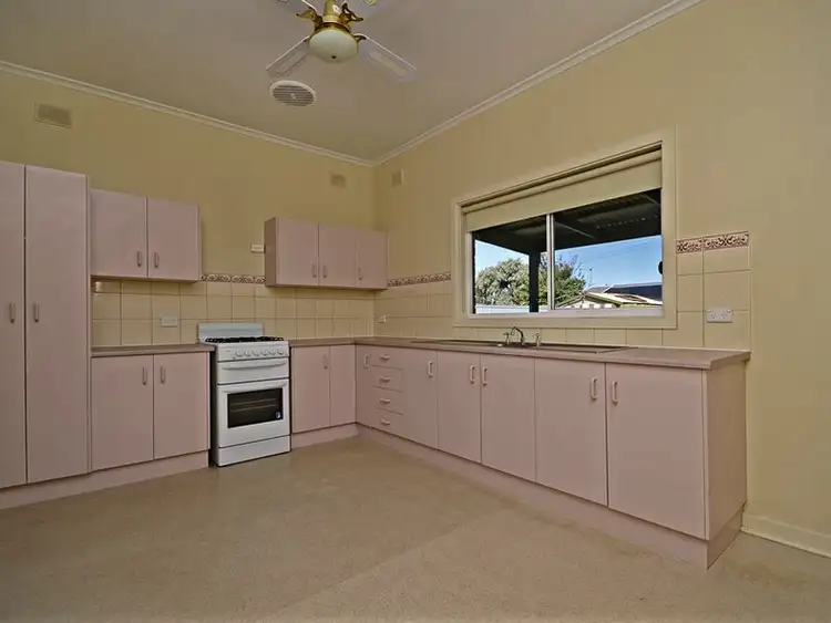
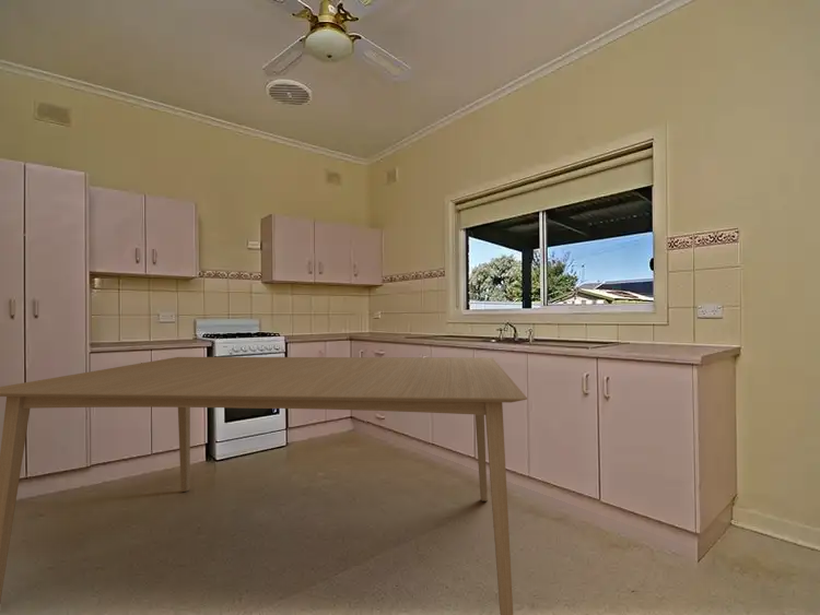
+ dining table [0,356,528,615]
